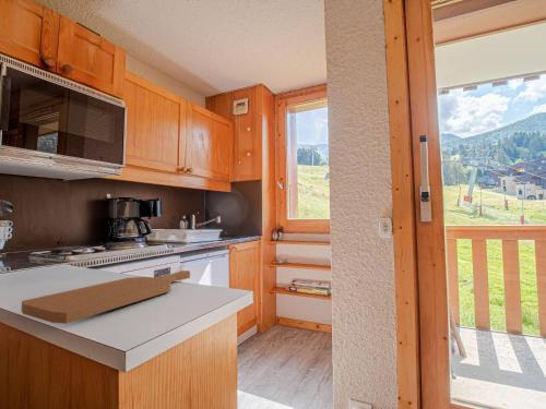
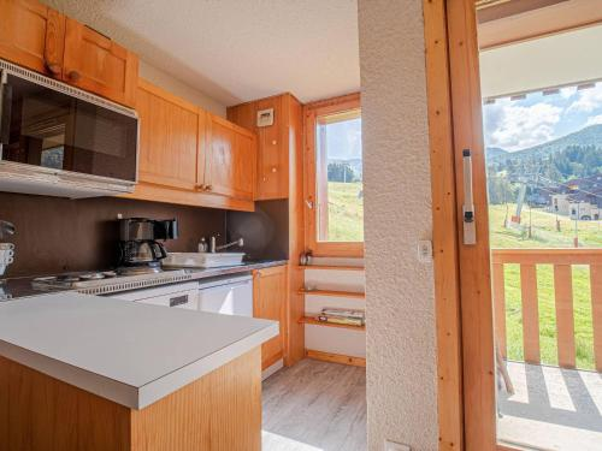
- cutting board [21,269,191,325]
